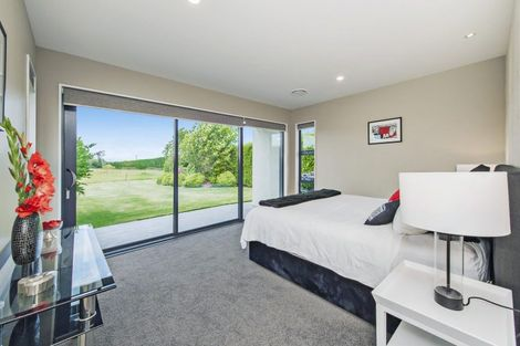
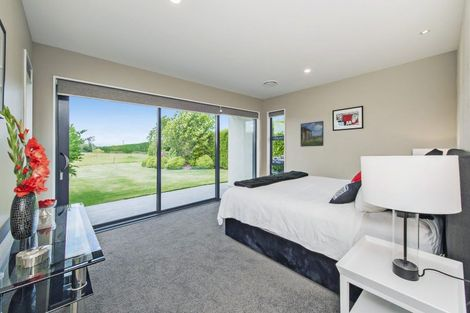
+ pen [49,252,86,269]
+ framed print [300,120,325,148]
